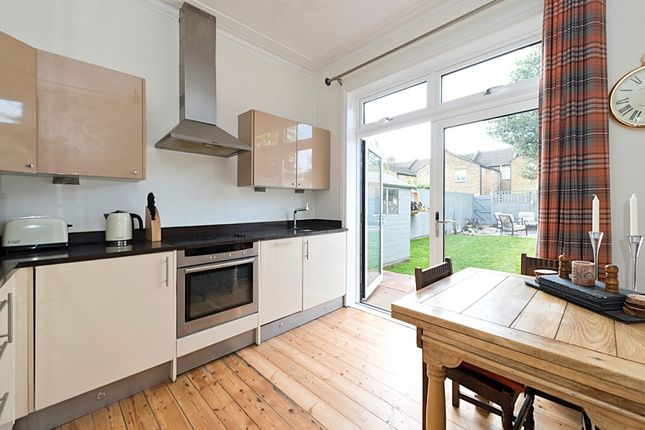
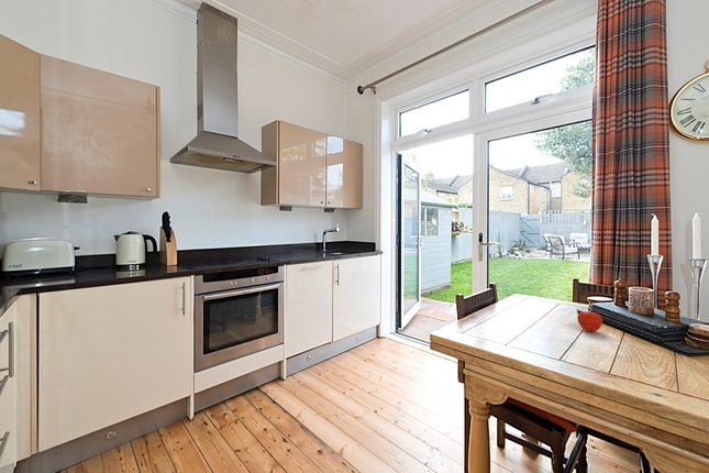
+ fruit [576,309,603,332]
